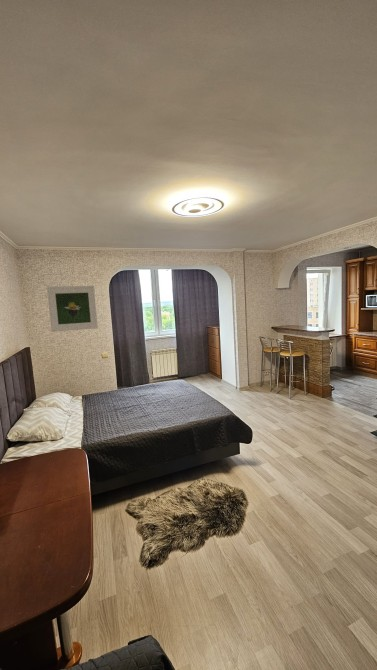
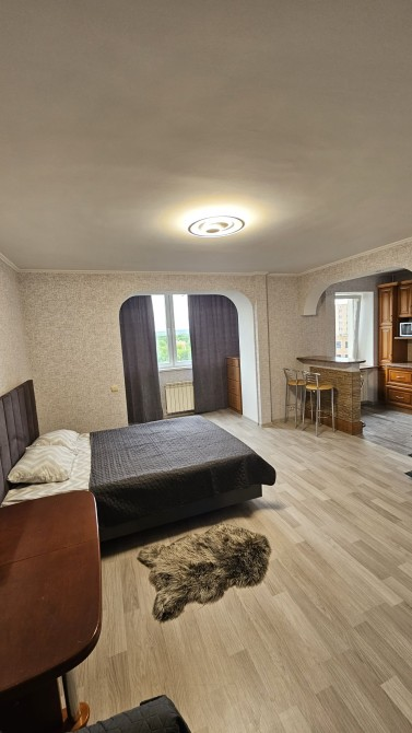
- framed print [46,285,99,333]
